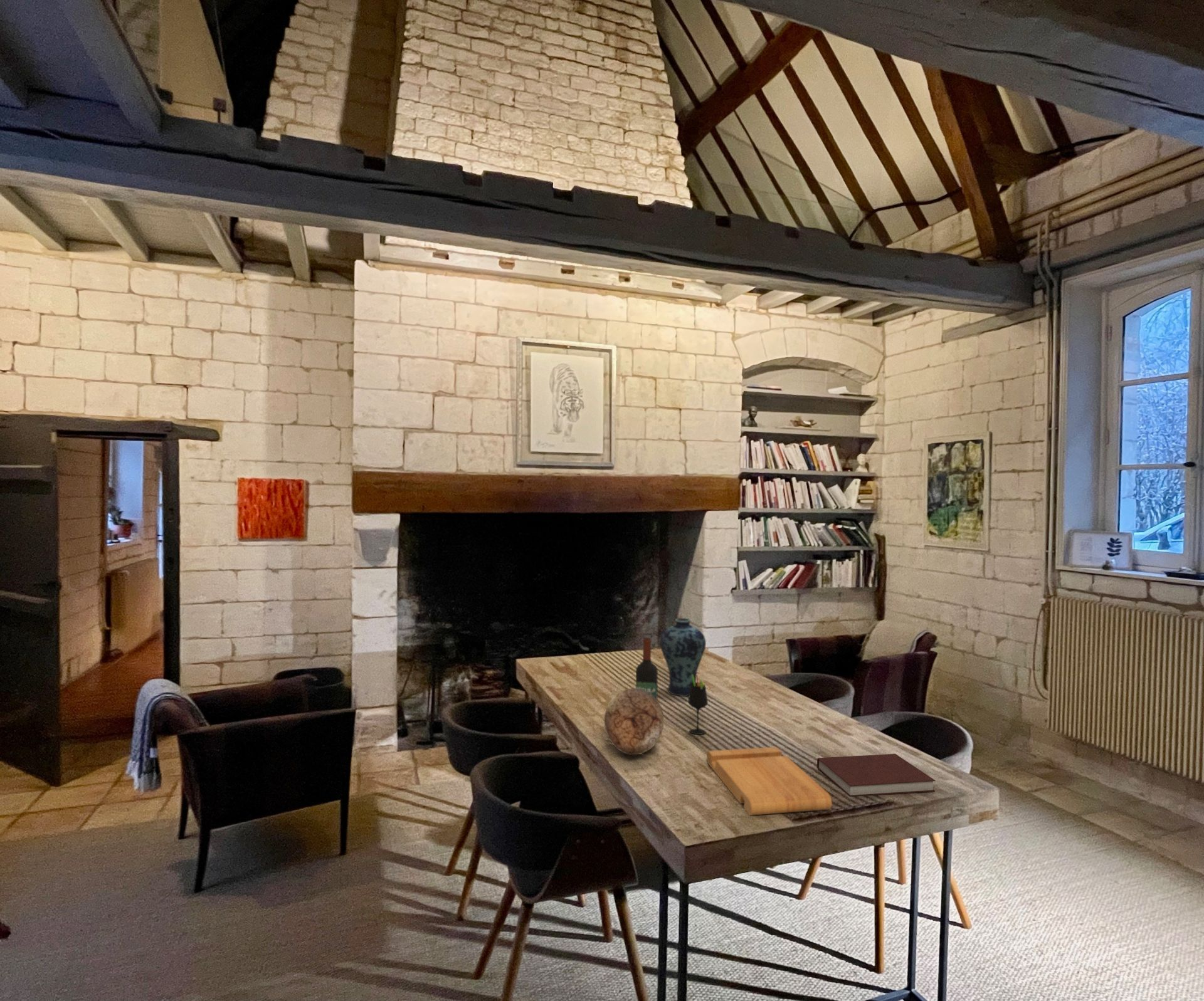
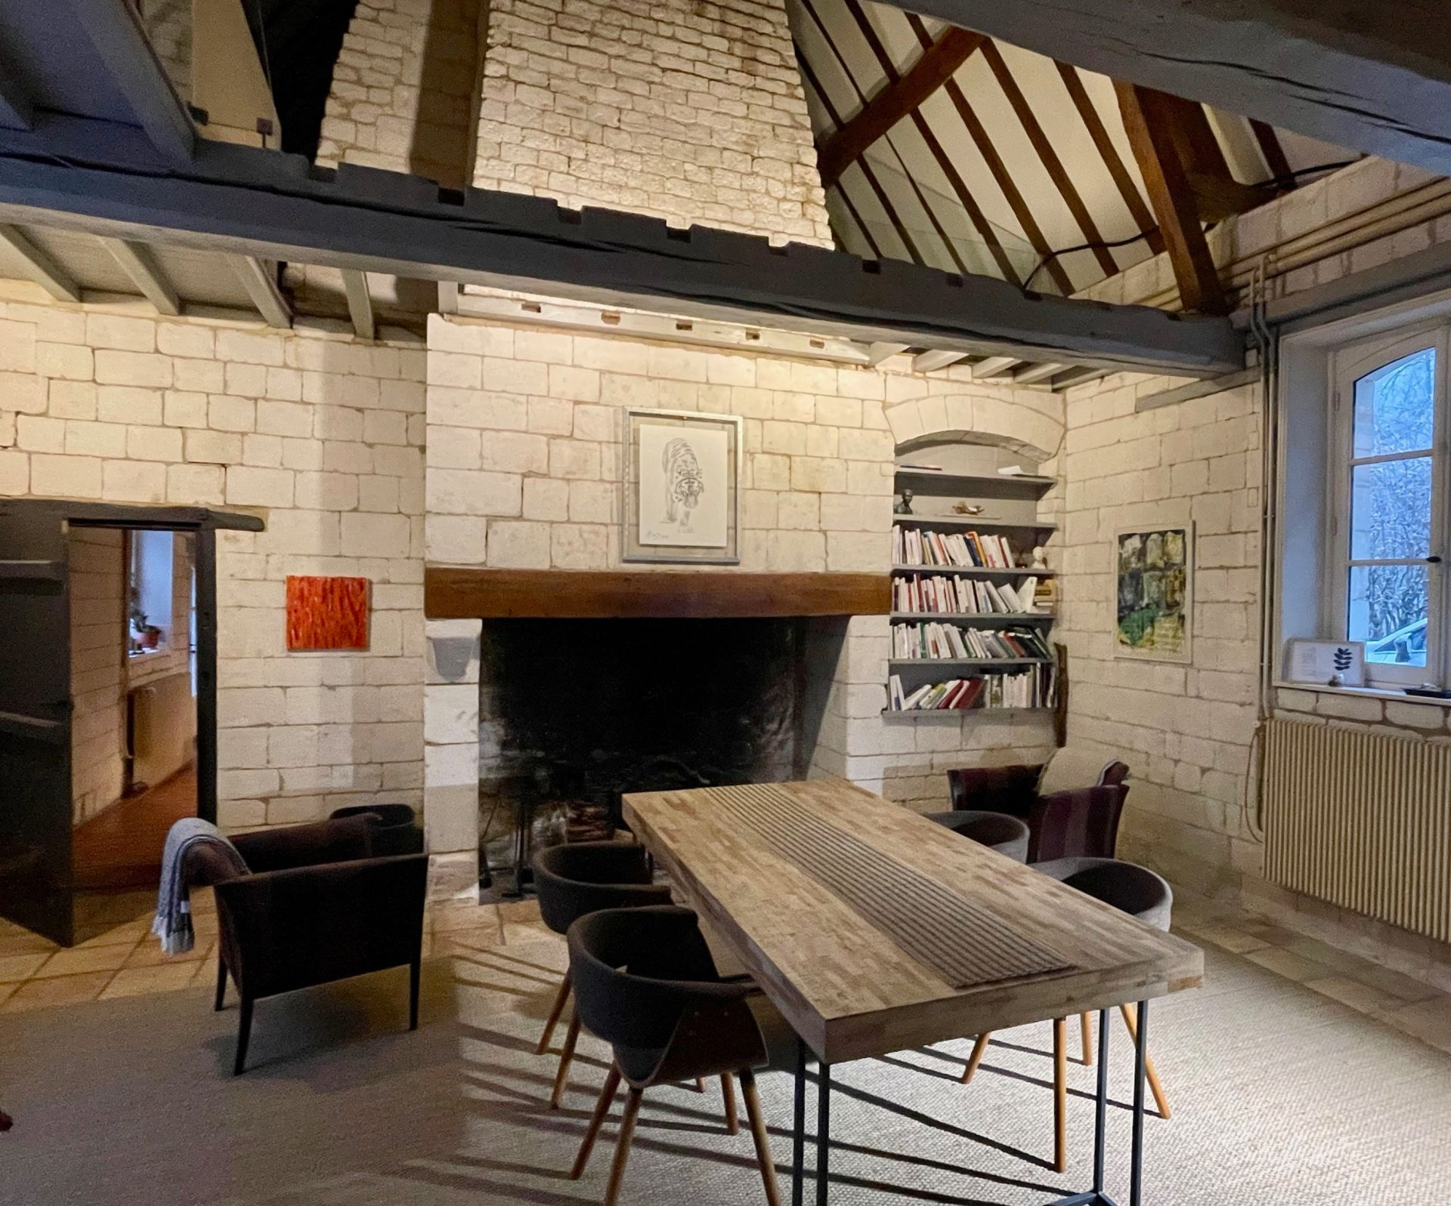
- cutting board [706,747,833,816]
- vase [659,617,707,697]
- decorative egg [604,688,665,755]
- wine glass [687,675,709,735]
- wine bottle [635,637,658,701]
- notebook [816,753,936,797]
